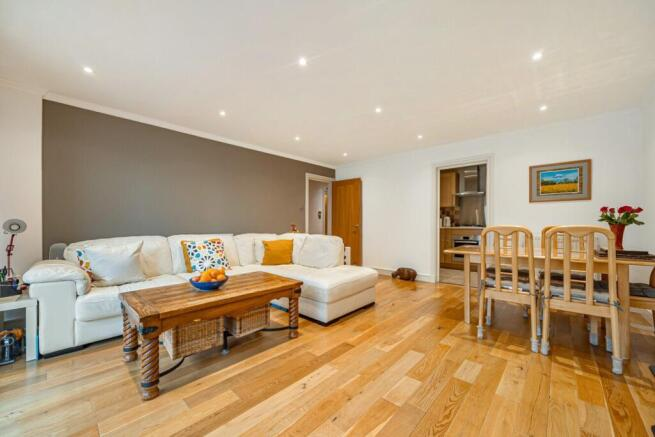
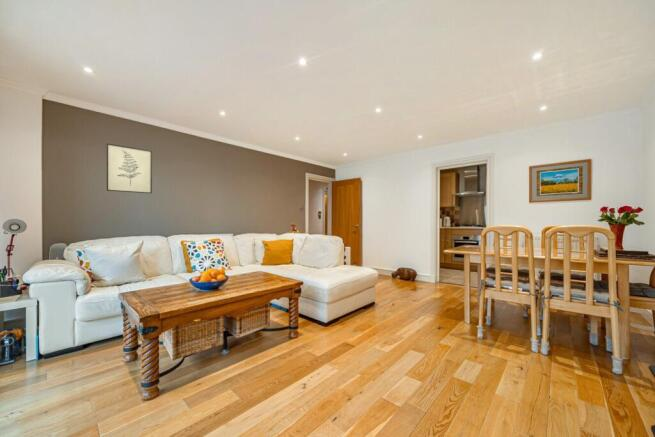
+ wall art [106,142,153,194]
